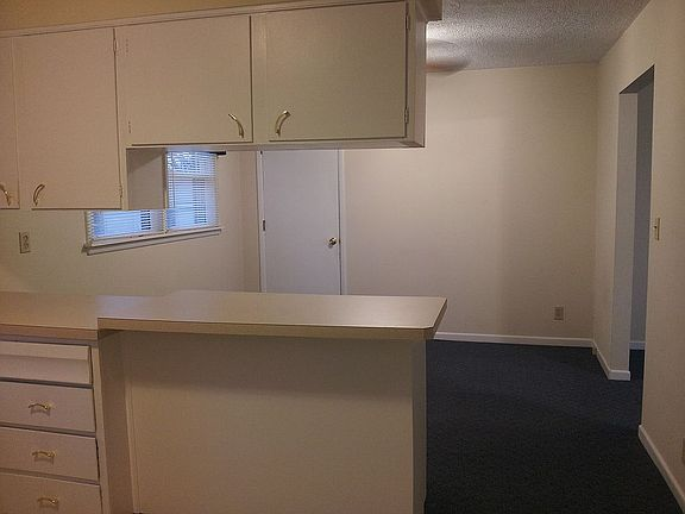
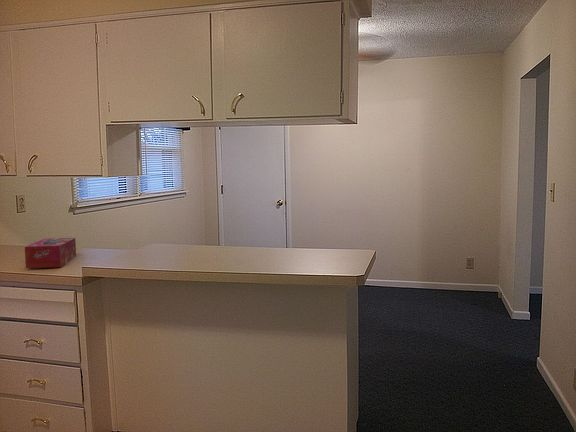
+ tissue box [24,237,77,269]
